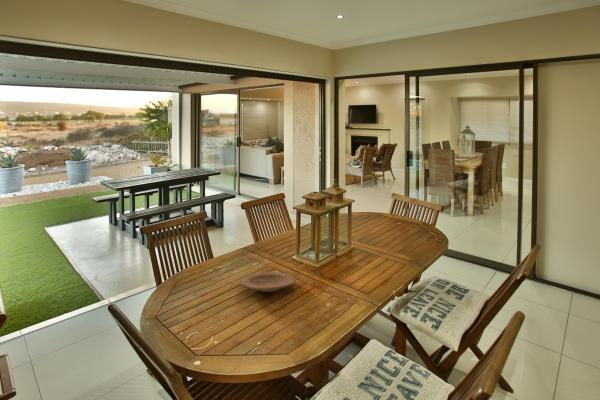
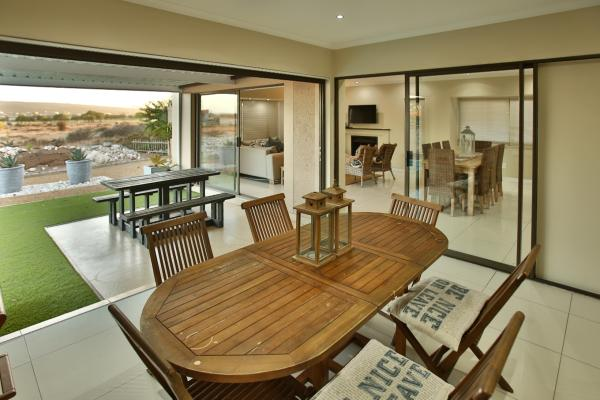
- plate [240,271,297,293]
